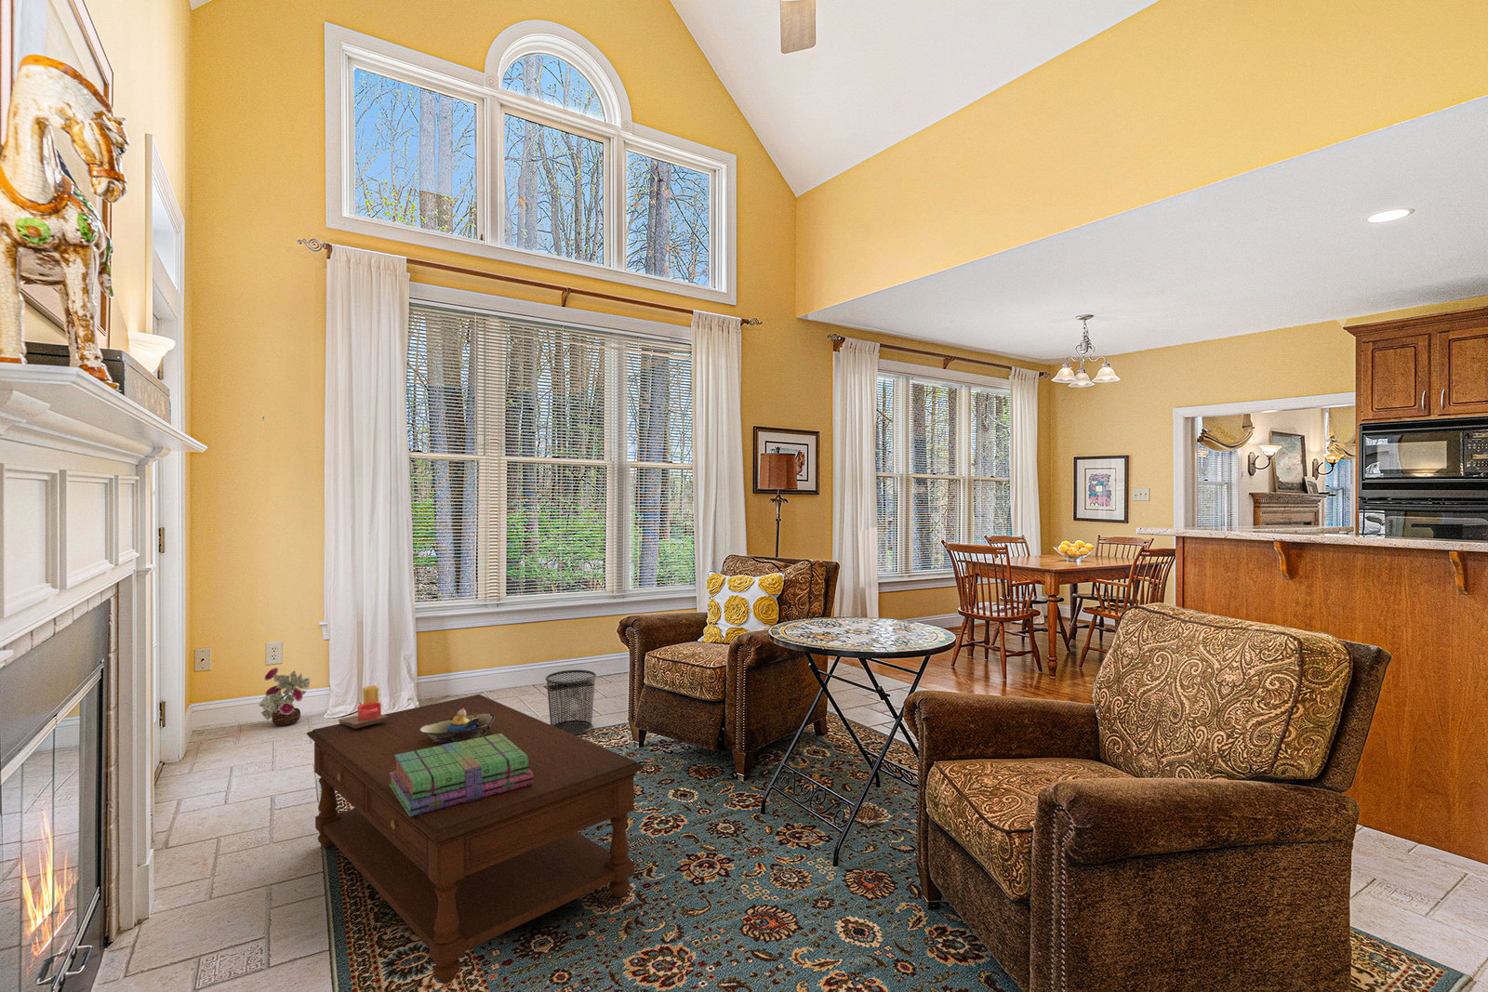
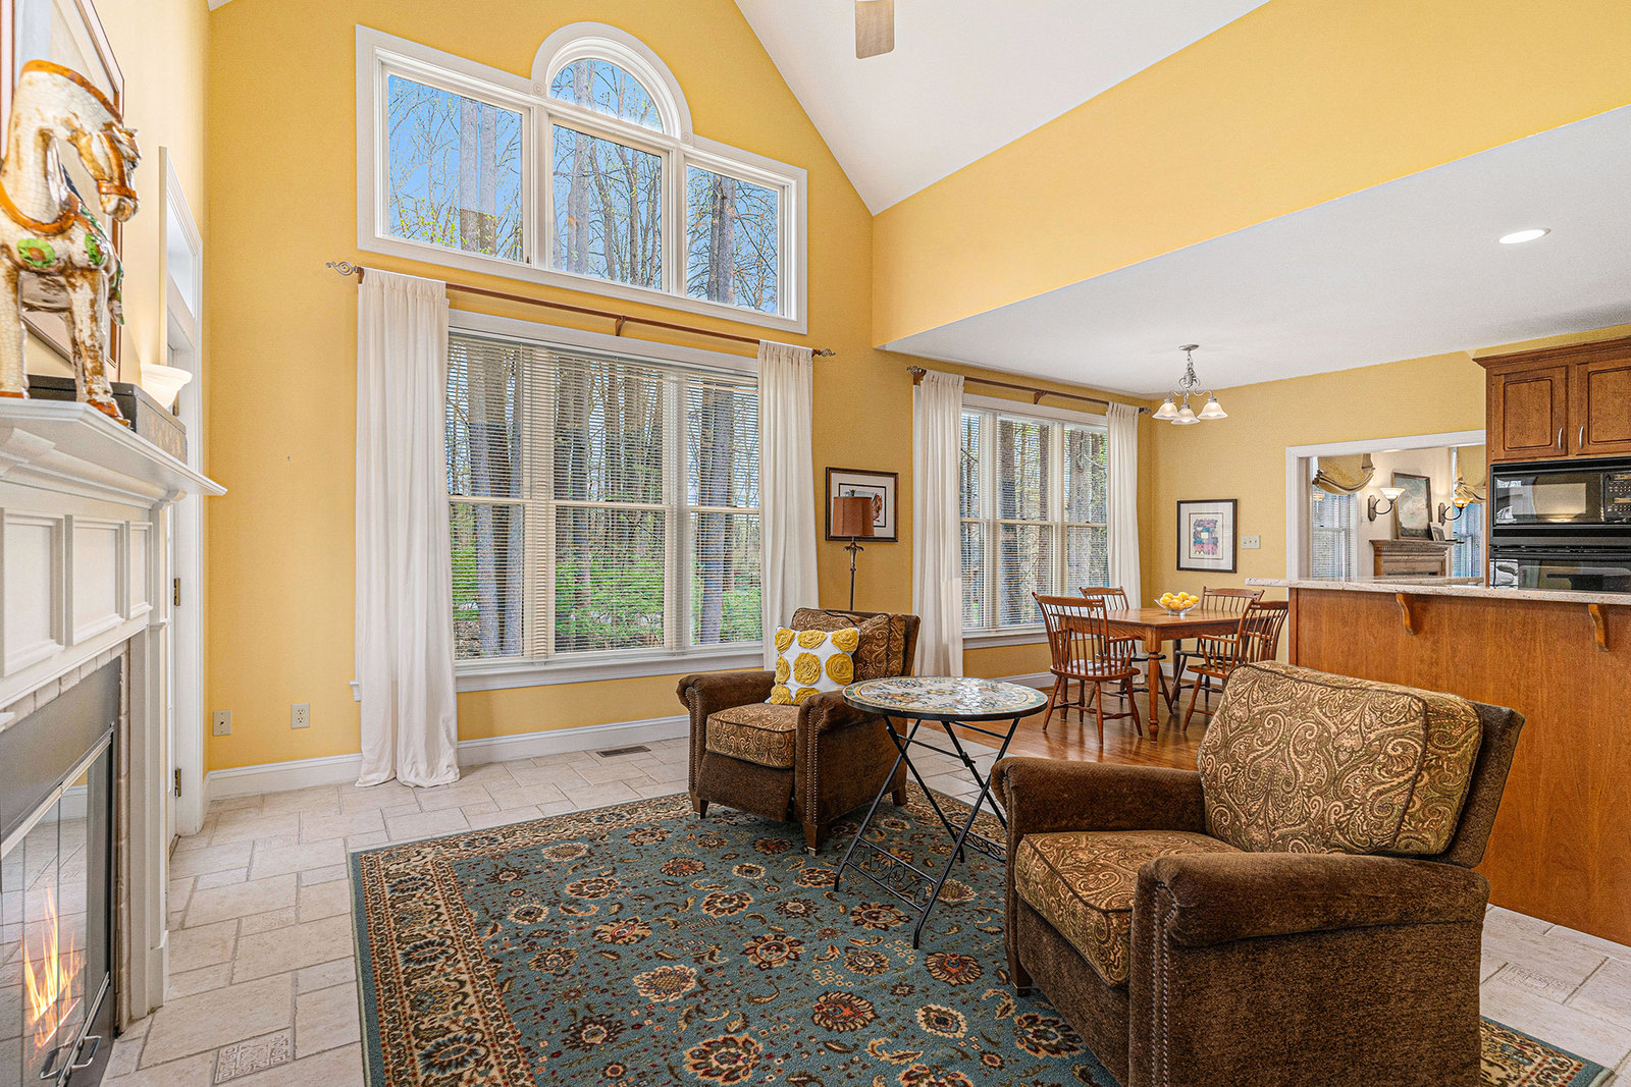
- coffee table [306,693,645,984]
- stack of books [389,734,534,816]
- waste bin [545,670,597,735]
- decorative plant [258,666,311,726]
- candle [338,684,388,728]
- decorative bowl [420,709,495,744]
